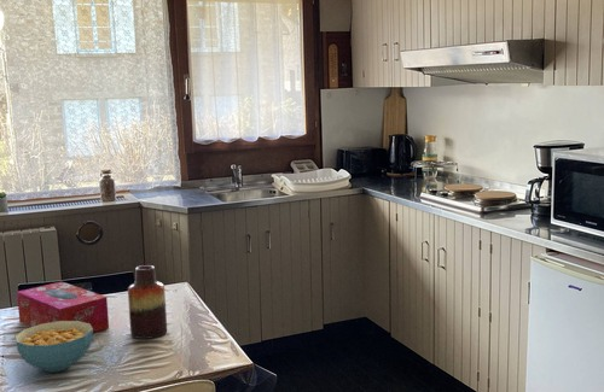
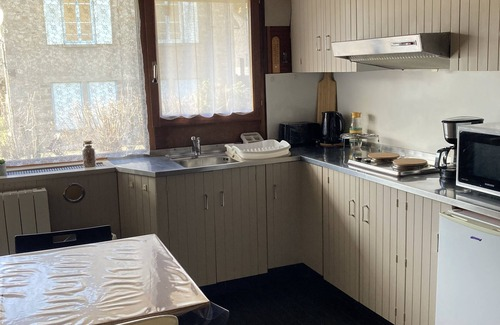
- vase [127,264,168,340]
- tissue box [16,281,110,334]
- cereal bowl [14,321,94,373]
